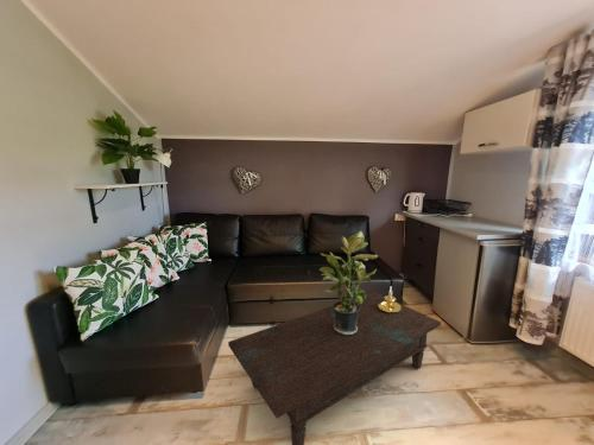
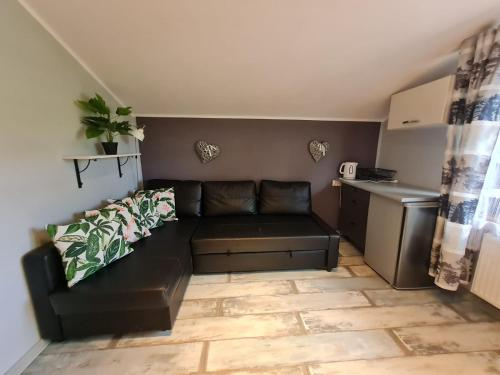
- potted plant [318,230,379,335]
- candle holder [378,287,402,313]
- coffee table [227,291,442,445]
